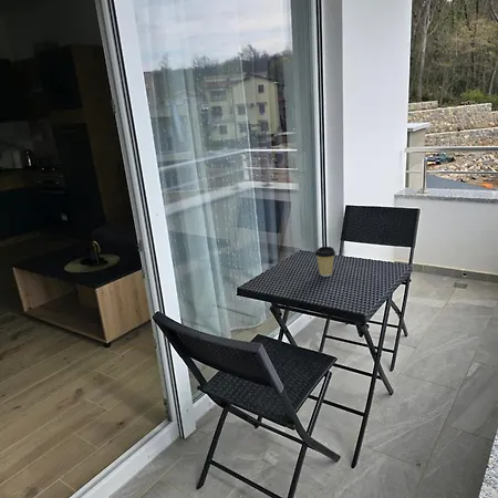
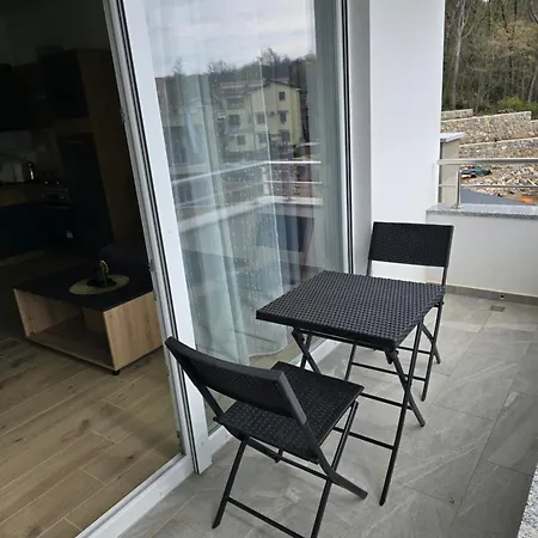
- coffee cup [314,246,336,278]
